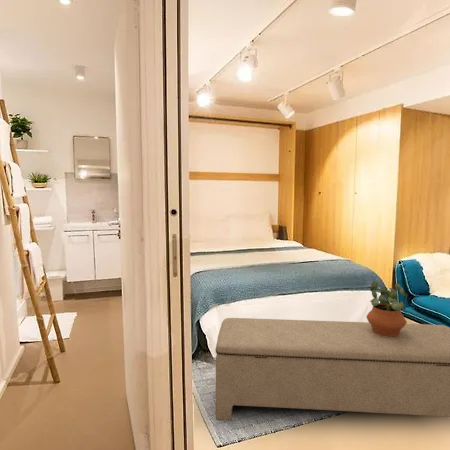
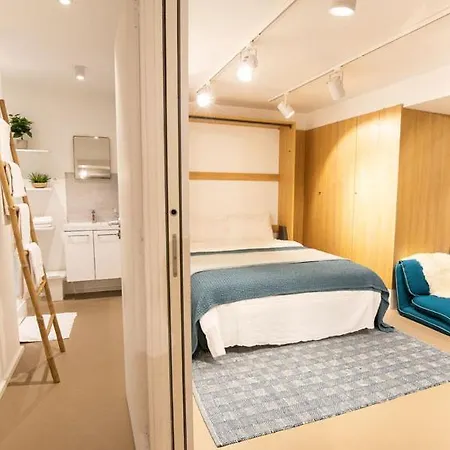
- potted plant [365,280,408,336]
- bench [214,317,450,421]
